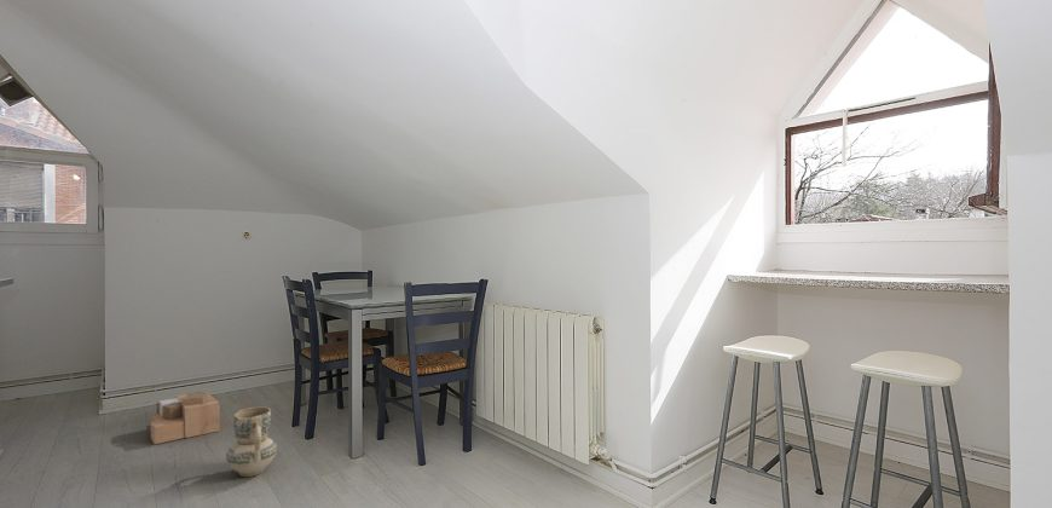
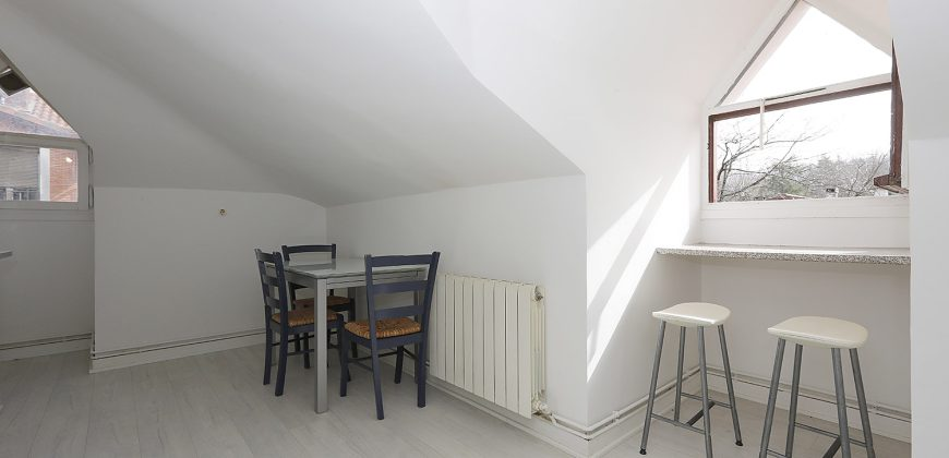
- ceramic jug [225,406,278,478]
- cardboard box [150,389,220,445]
